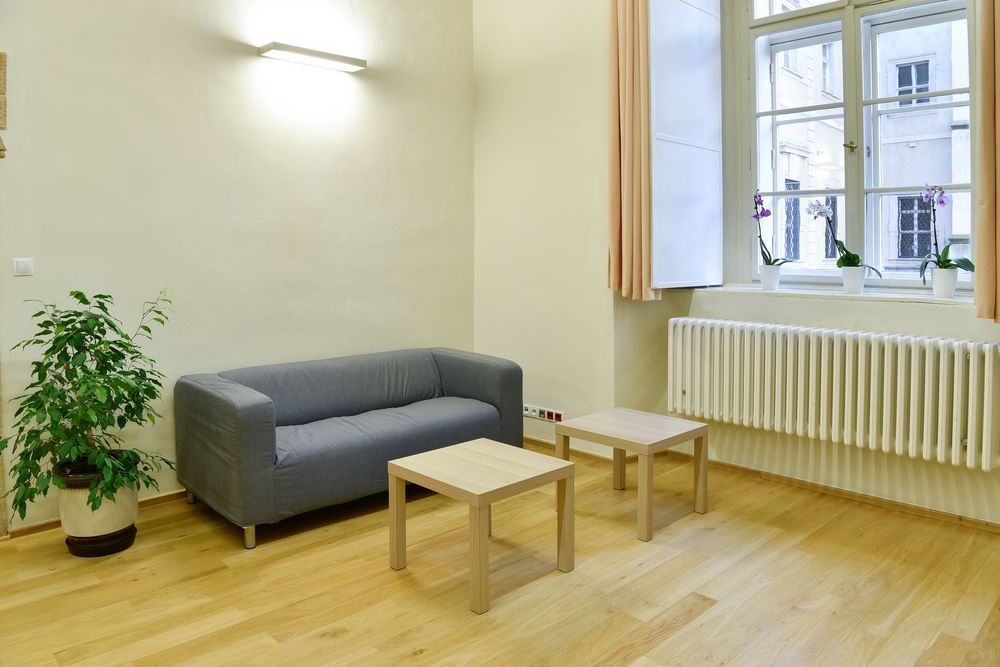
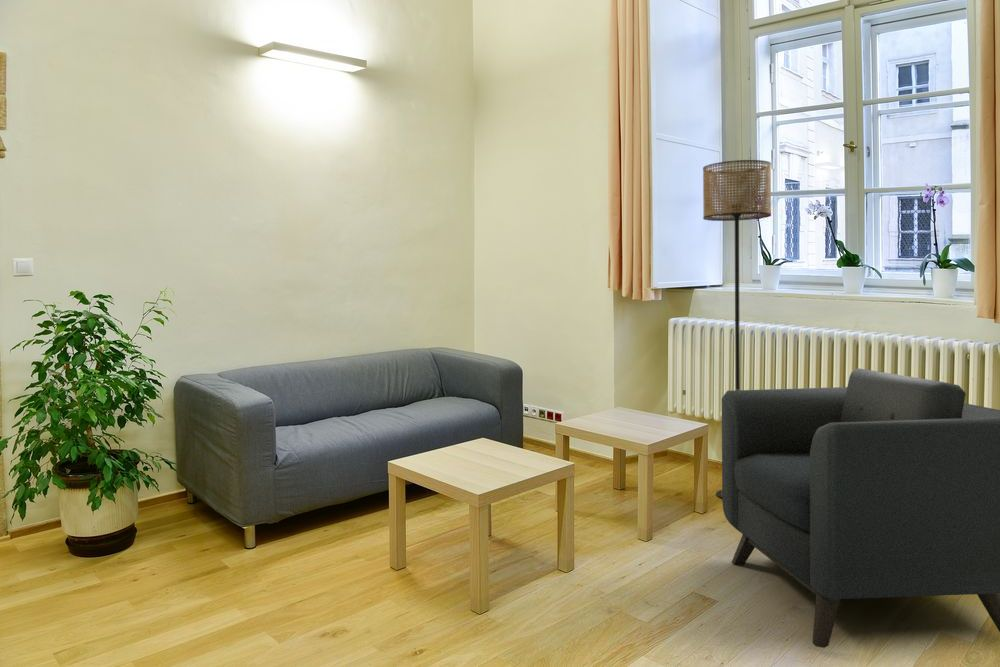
+ floor lamp [702,159,772,499]
+ armchair [721,367,1000,649]
